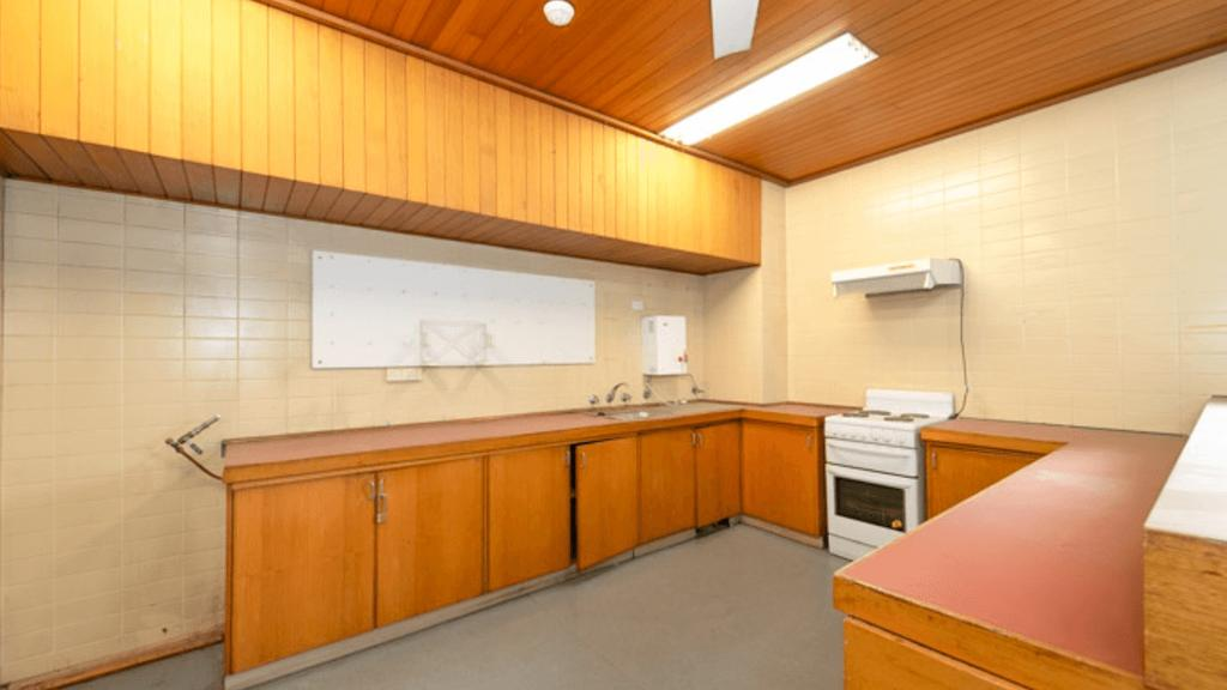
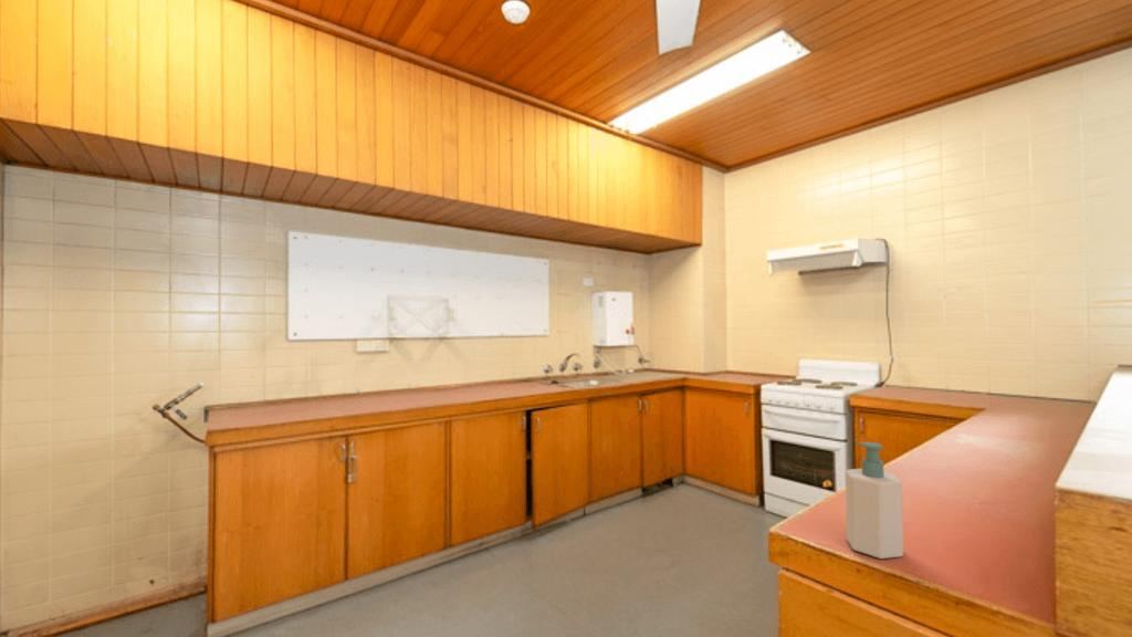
+ soap bottle [845,441,904,560]
